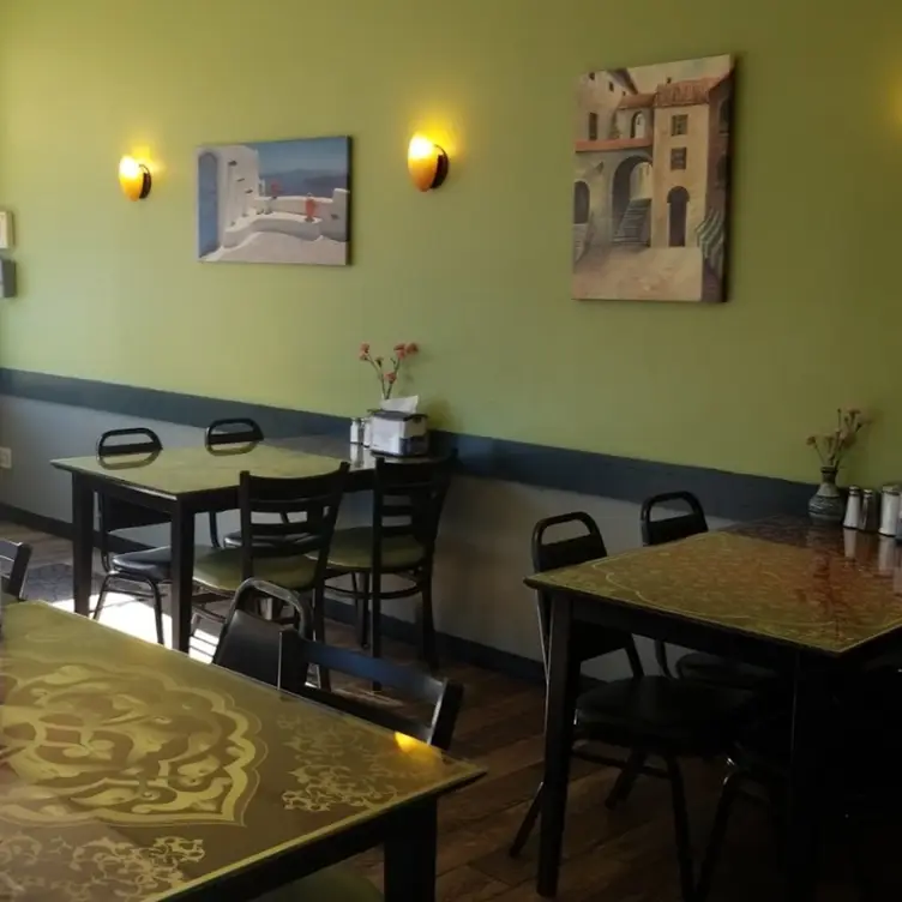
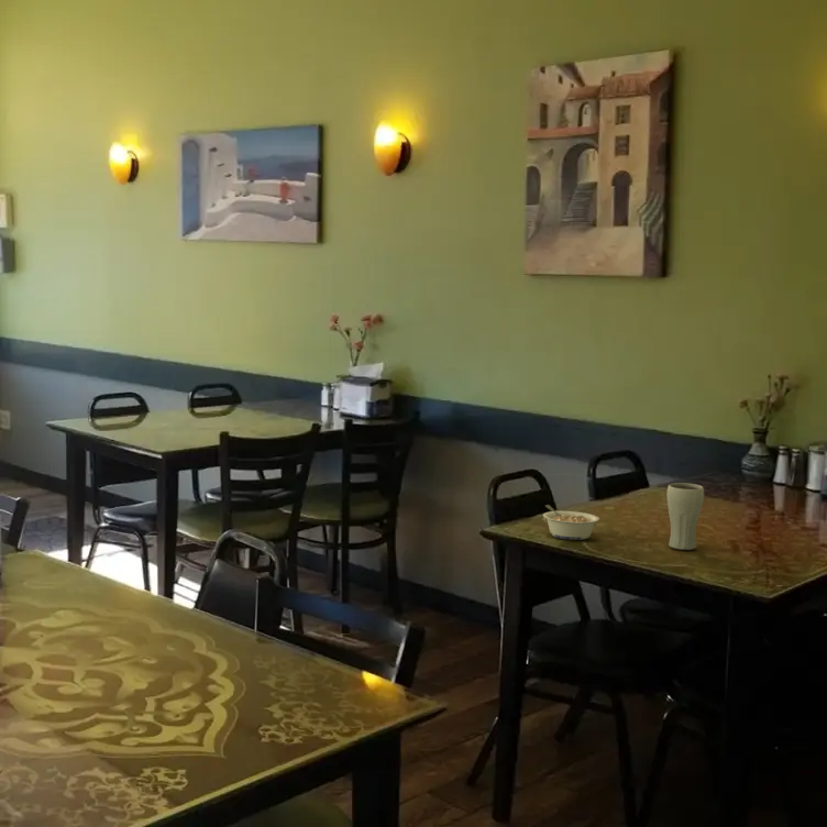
+ drinking glass [666,482,705,551]
+ legume [542,504,600,541]
